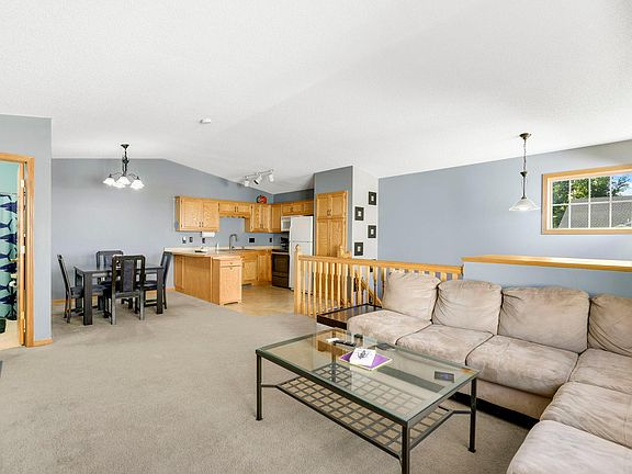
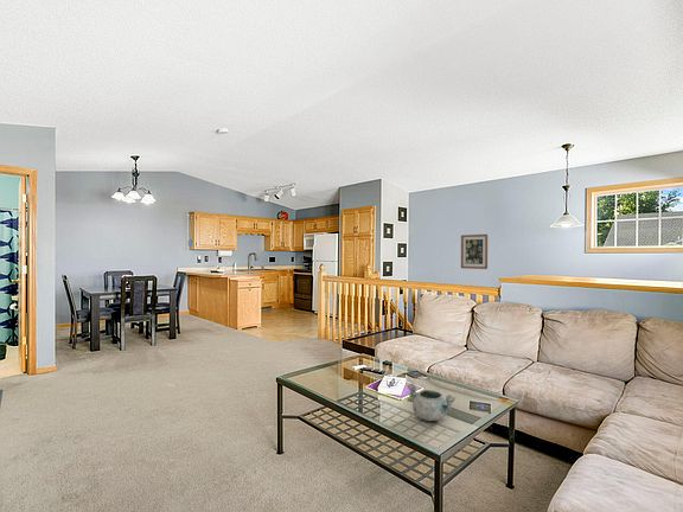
+ wall art [460,233,489,270]
+ decorative bowl [406,383,457,422]
